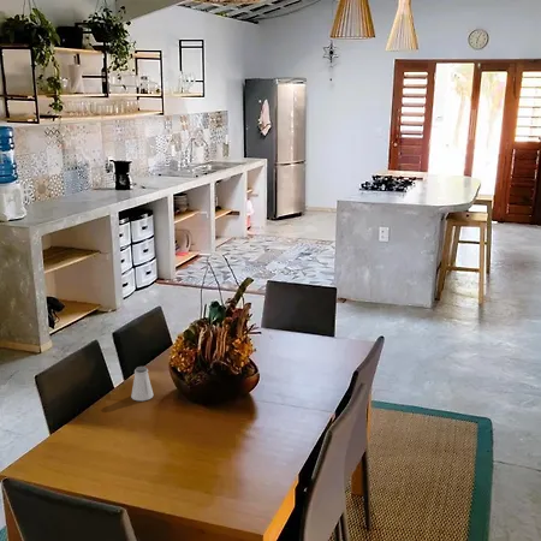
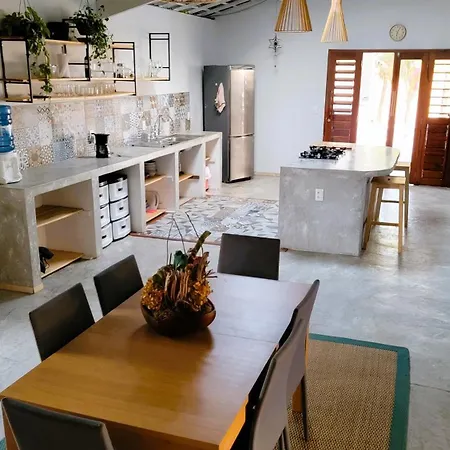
- saltshaker [130,365,155,402]
